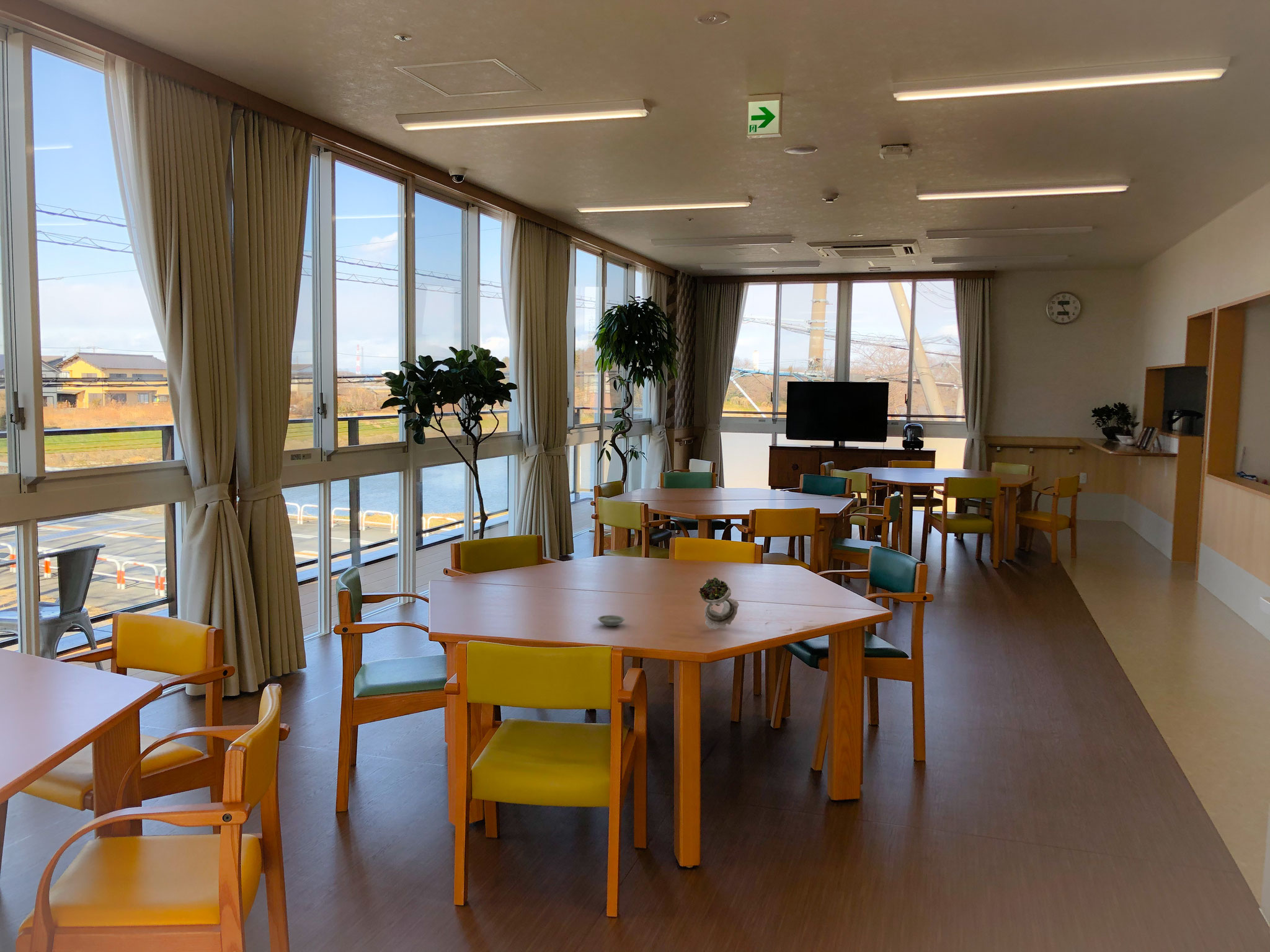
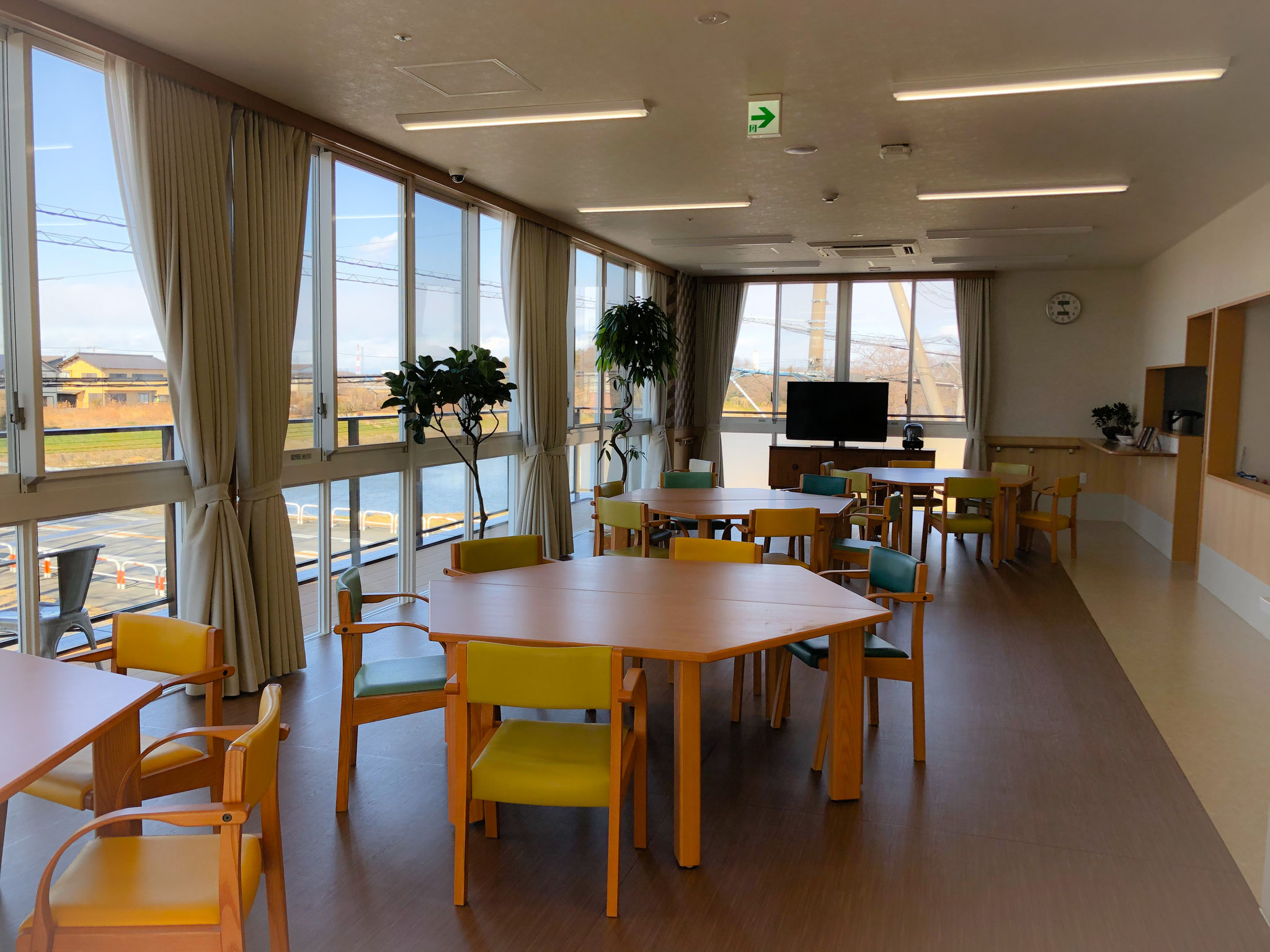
- succulent plant [698,577,740,630]
- saucer [597,615,626,627]
